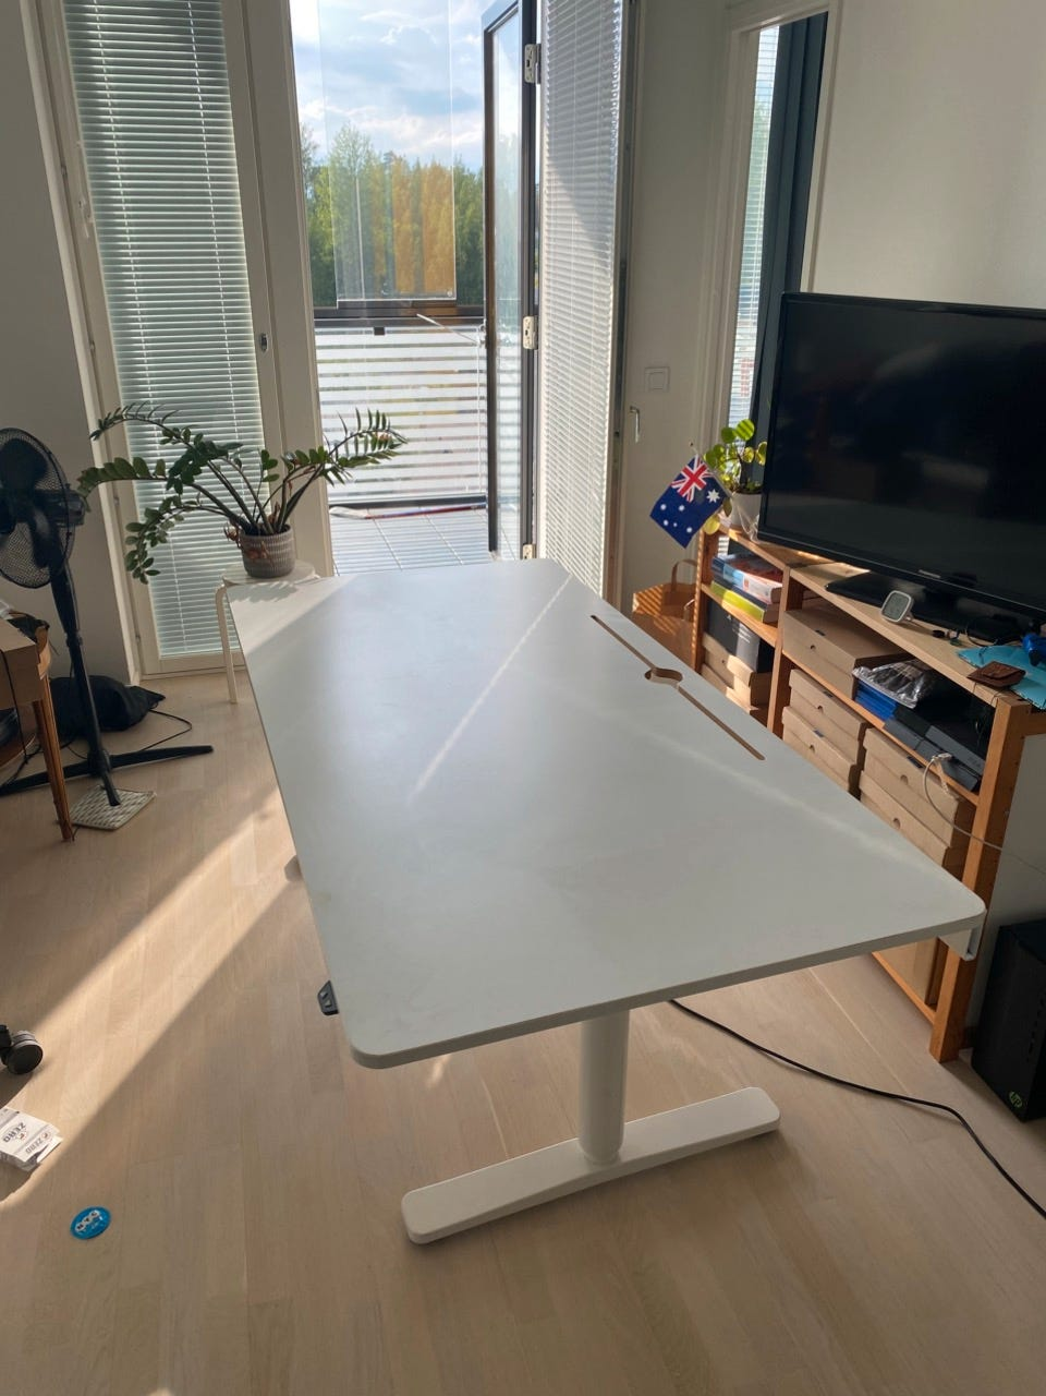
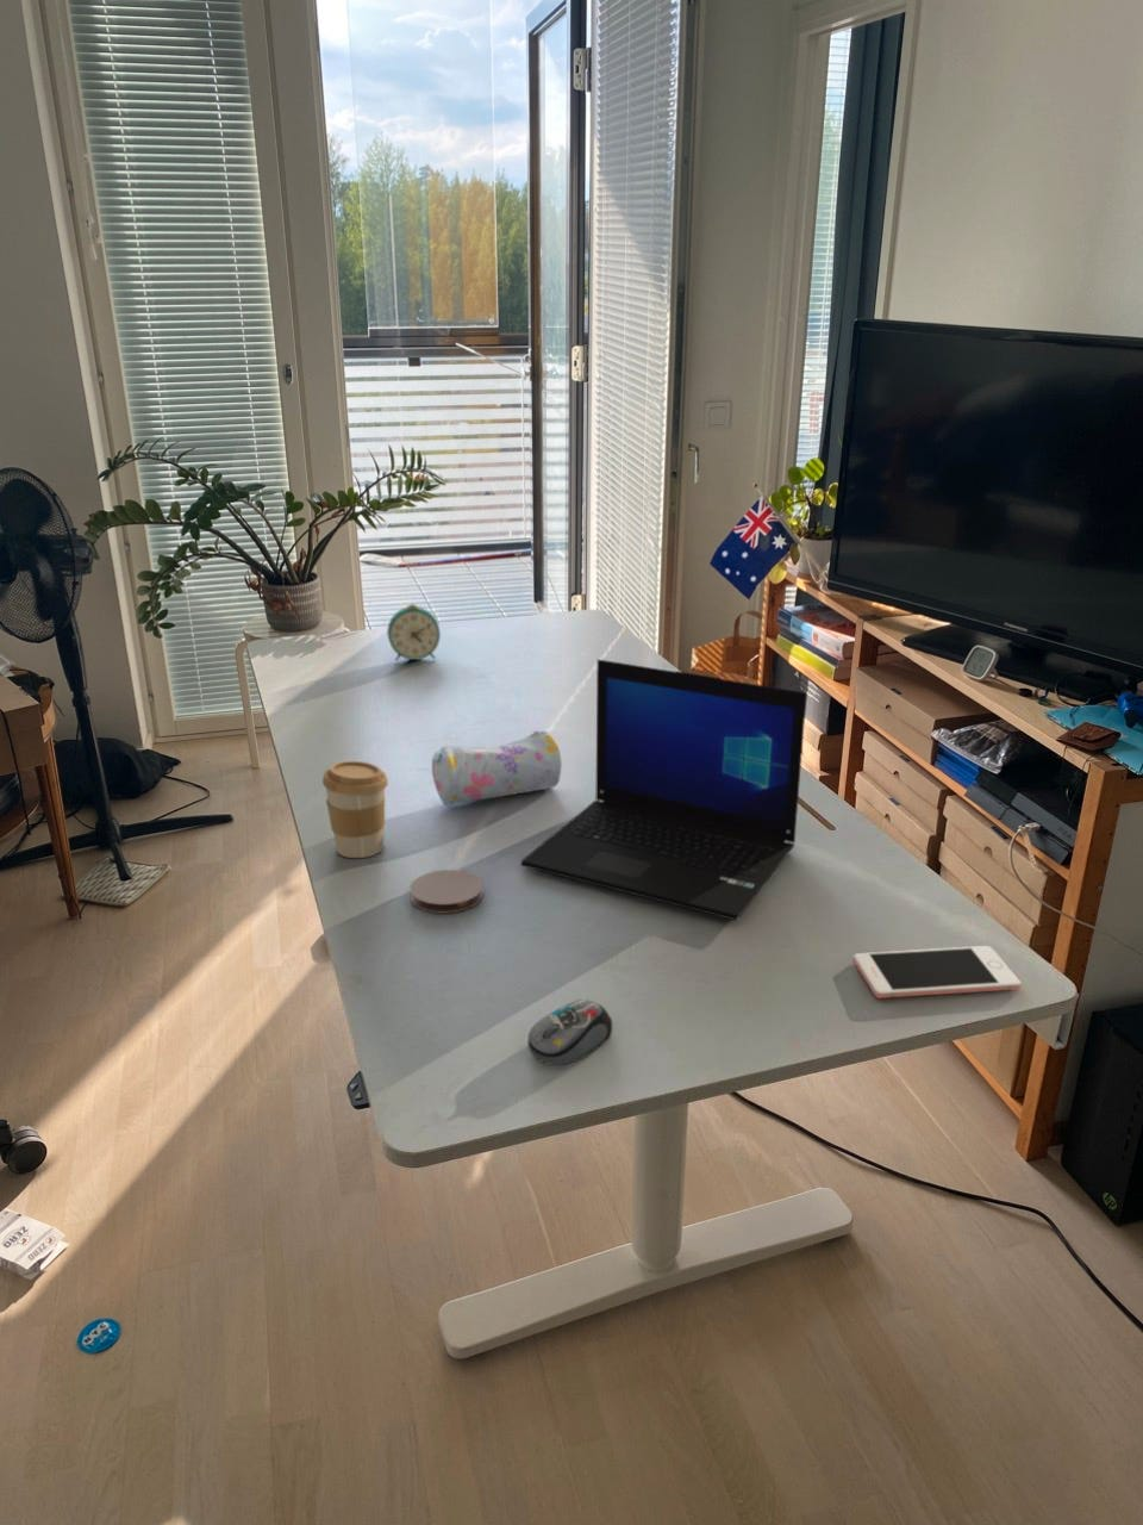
+ pencil case [431,729,563,807]
+ computer mouse [526,998,614,1066]
+ coffee cup [322,760,389,859]
+ alarm clock [385,603,442,663]
+ laptop [519,658,807,921]
+ cell phone [852,945,1022,999]
+ coaster [409,868,485,914]
